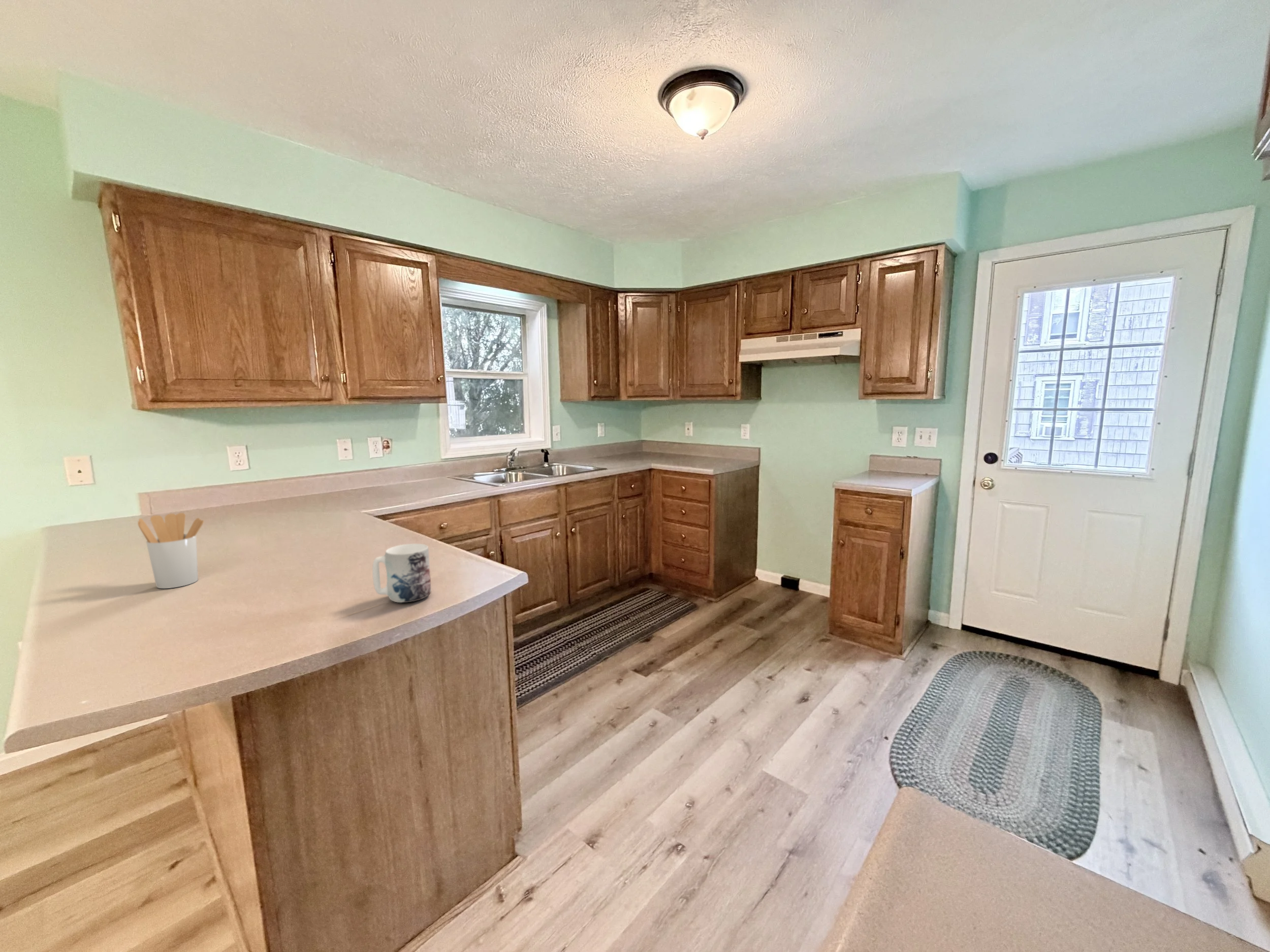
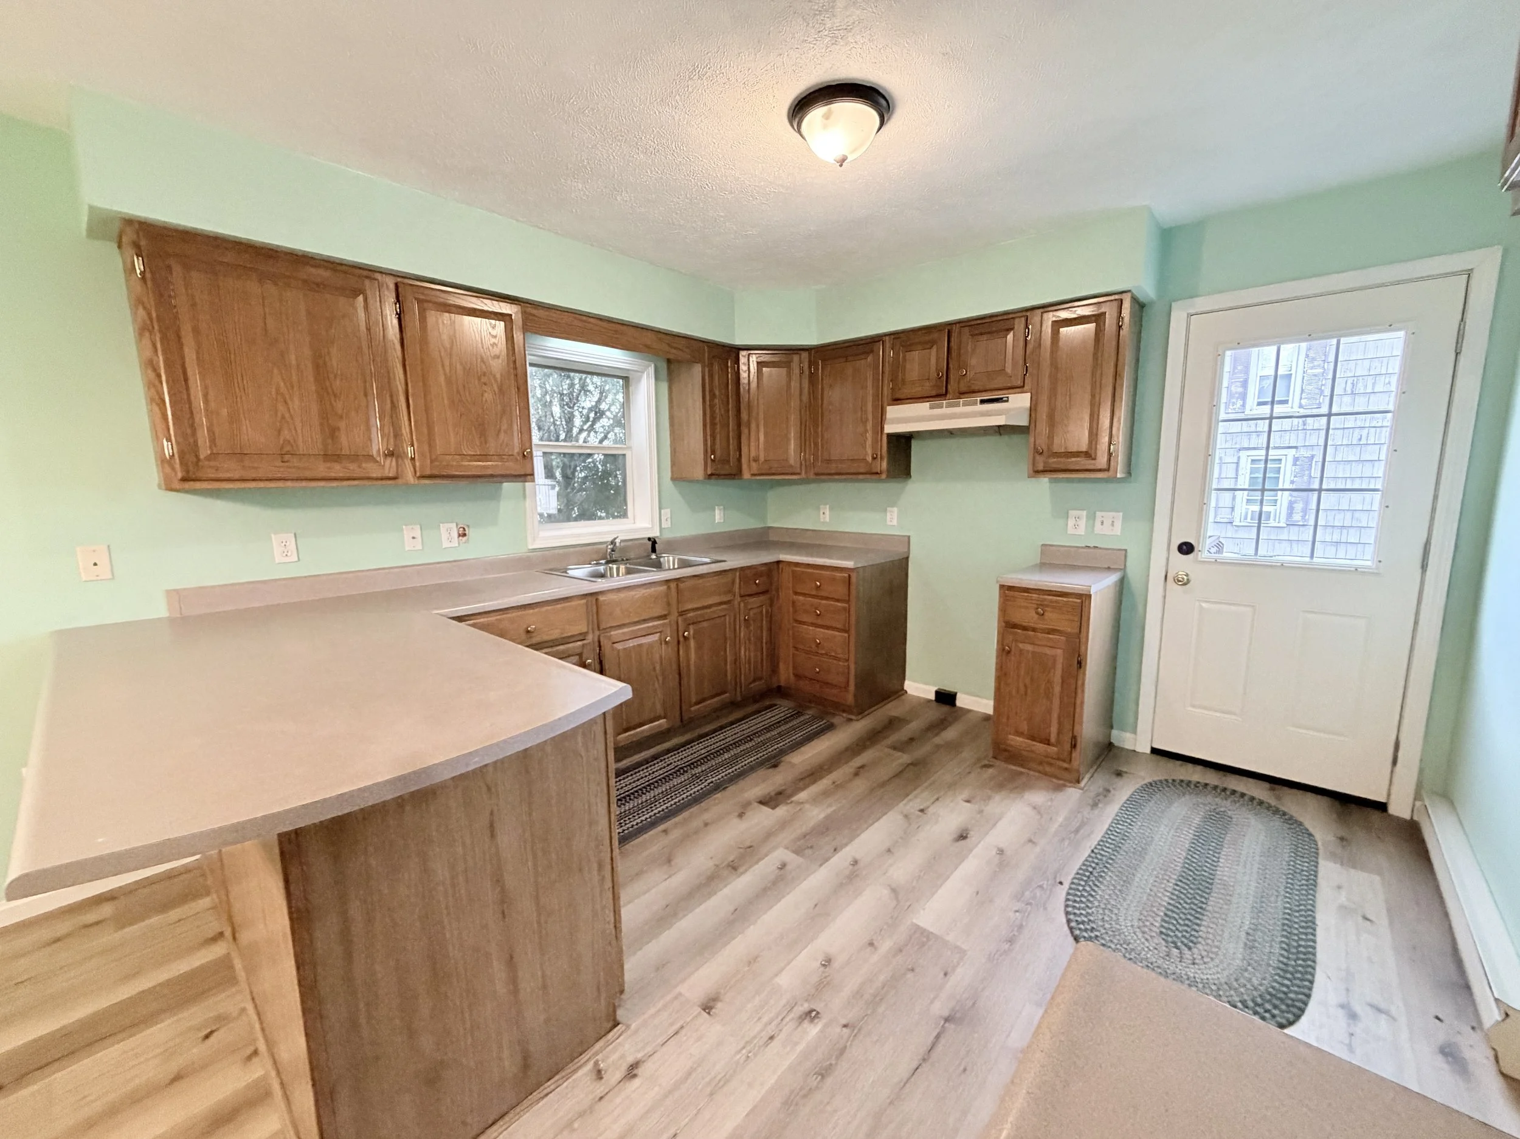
- mug [372,543,432,603]
- utensil holder [137,512,204,589]
